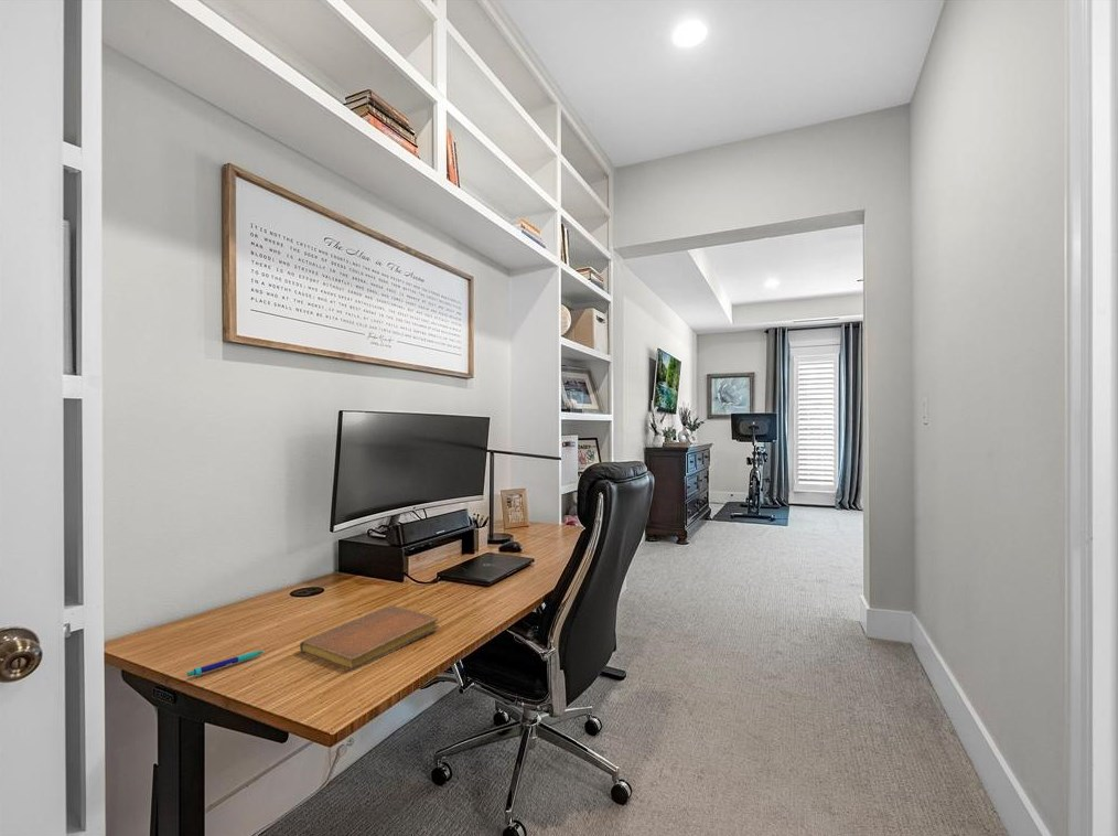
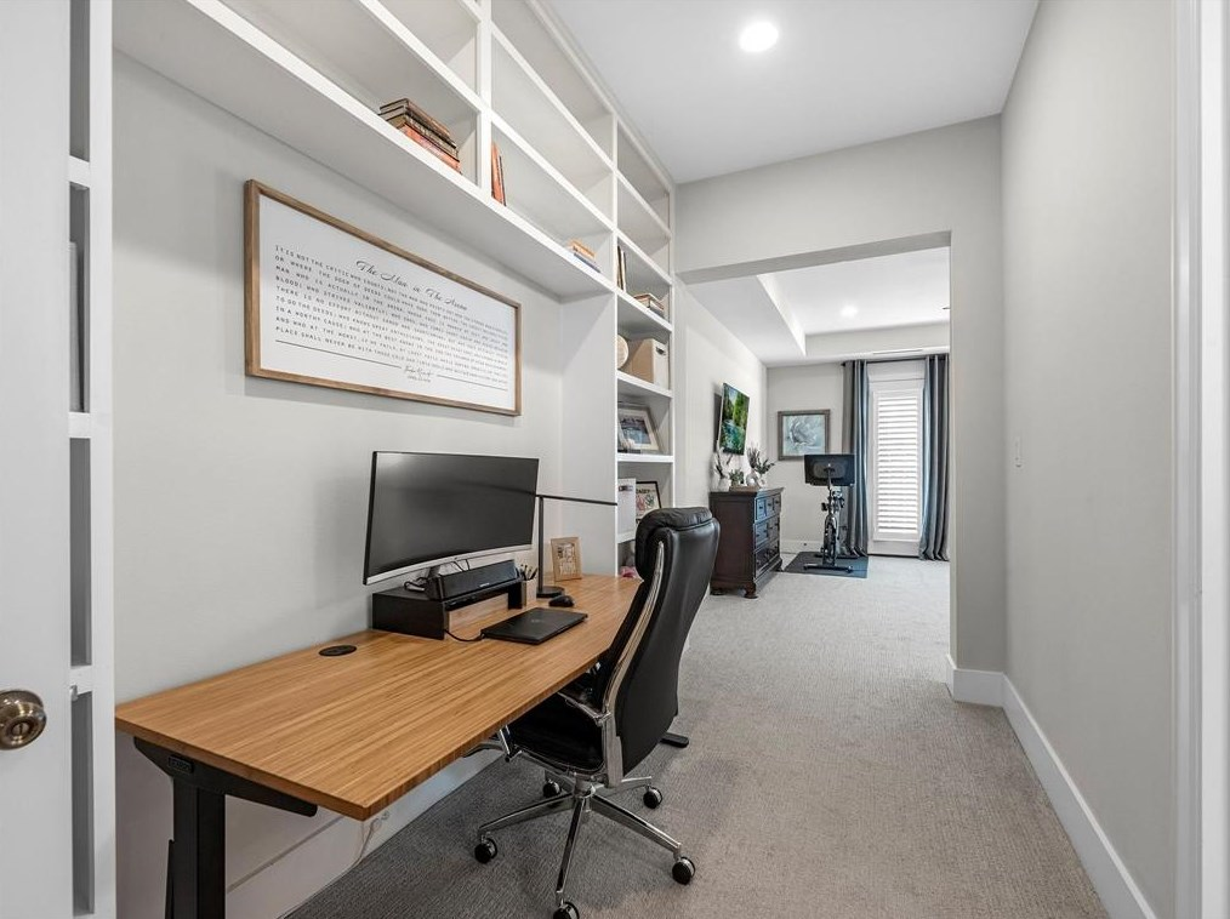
- pen [186,650,266,677]
- notebook [299,604,440,672]
